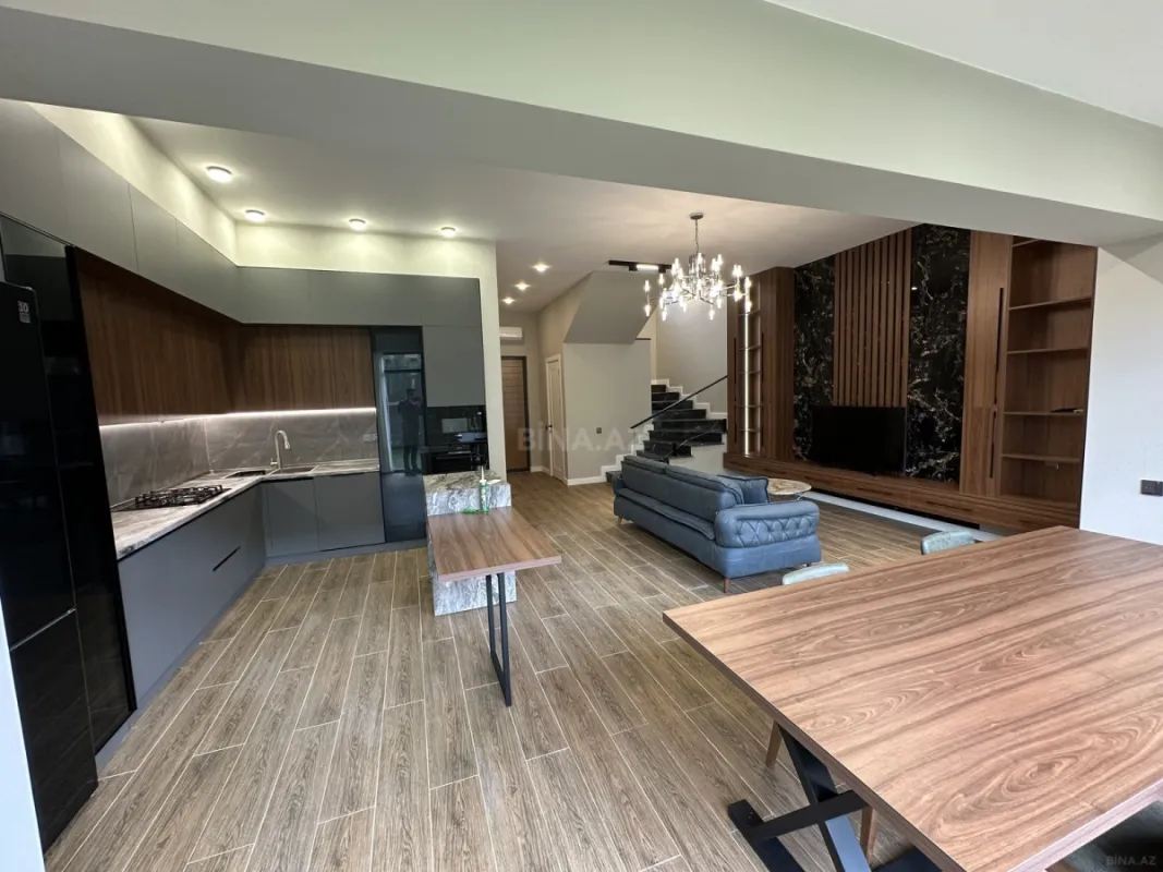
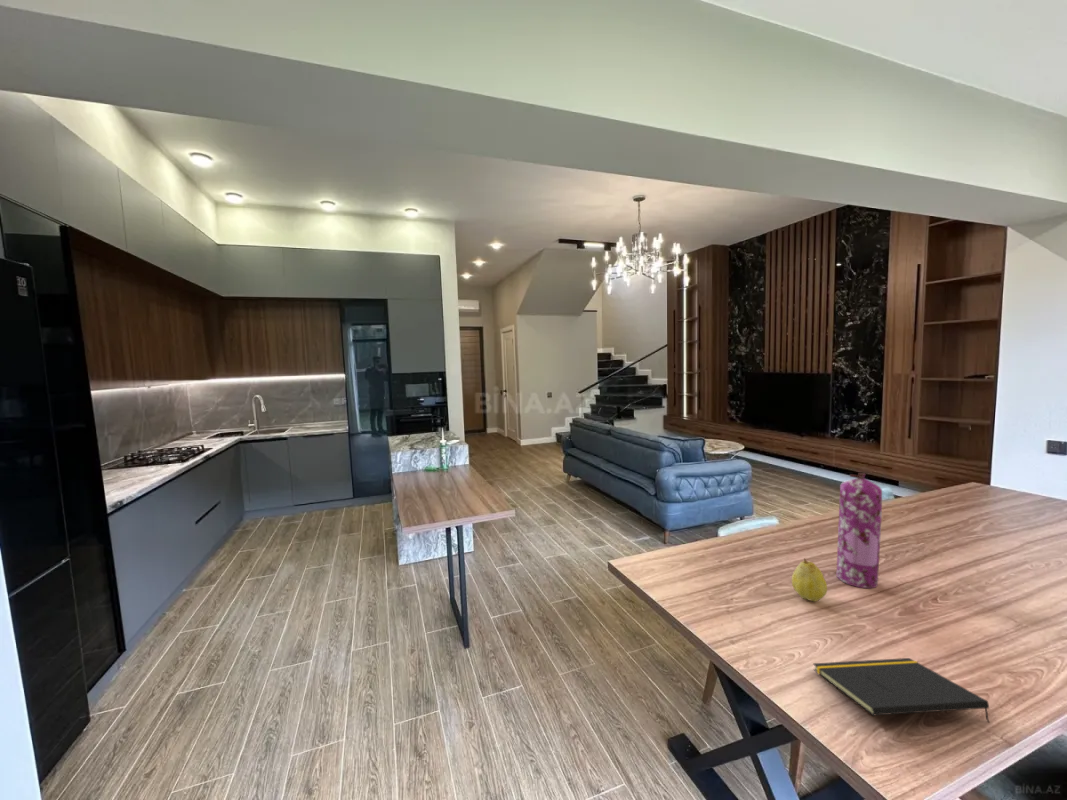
+ fruit [791,557,828,603]
+ gas cylinder [836,472,883,589]
+ notepad [812,657,991,724]
